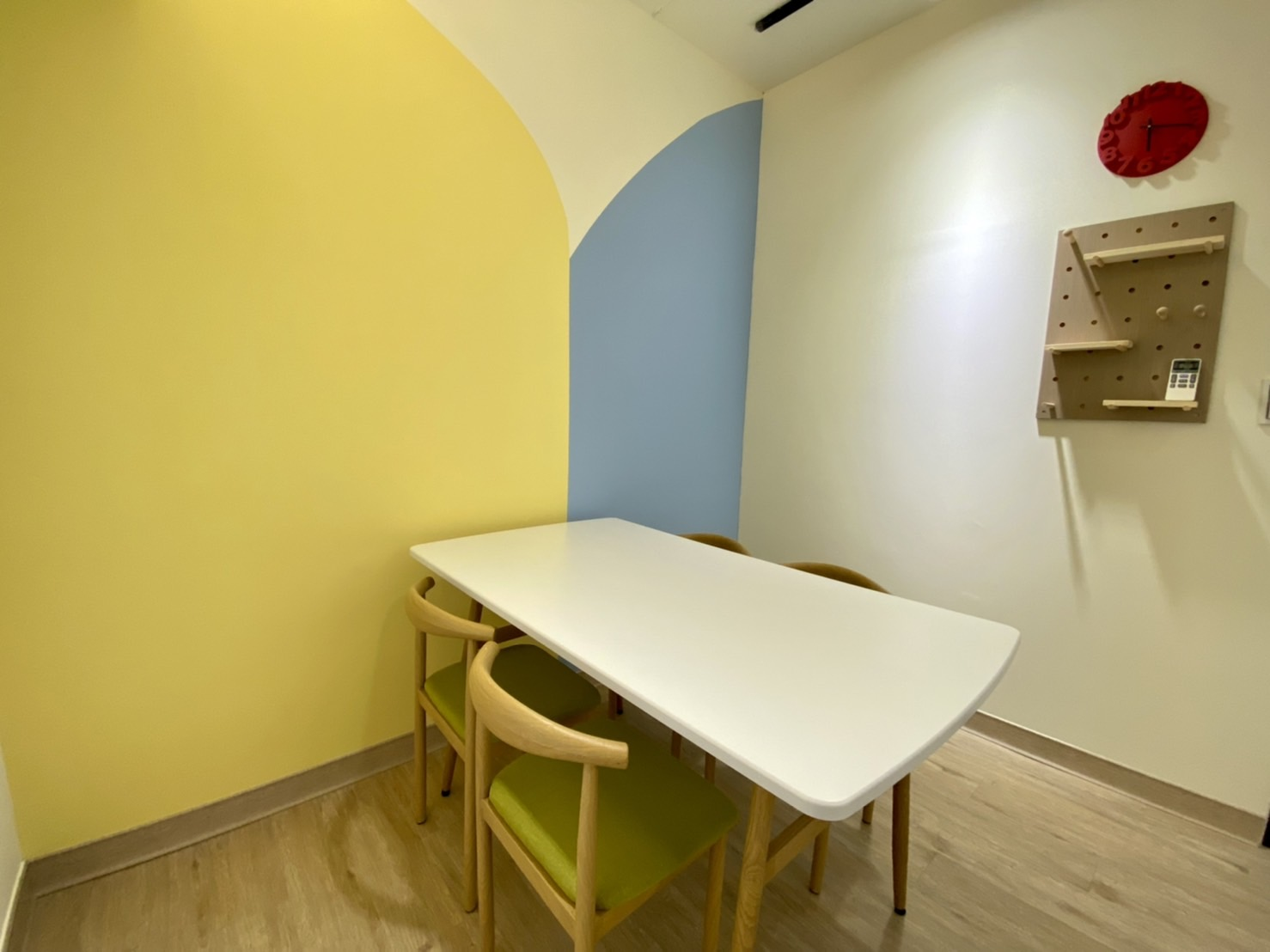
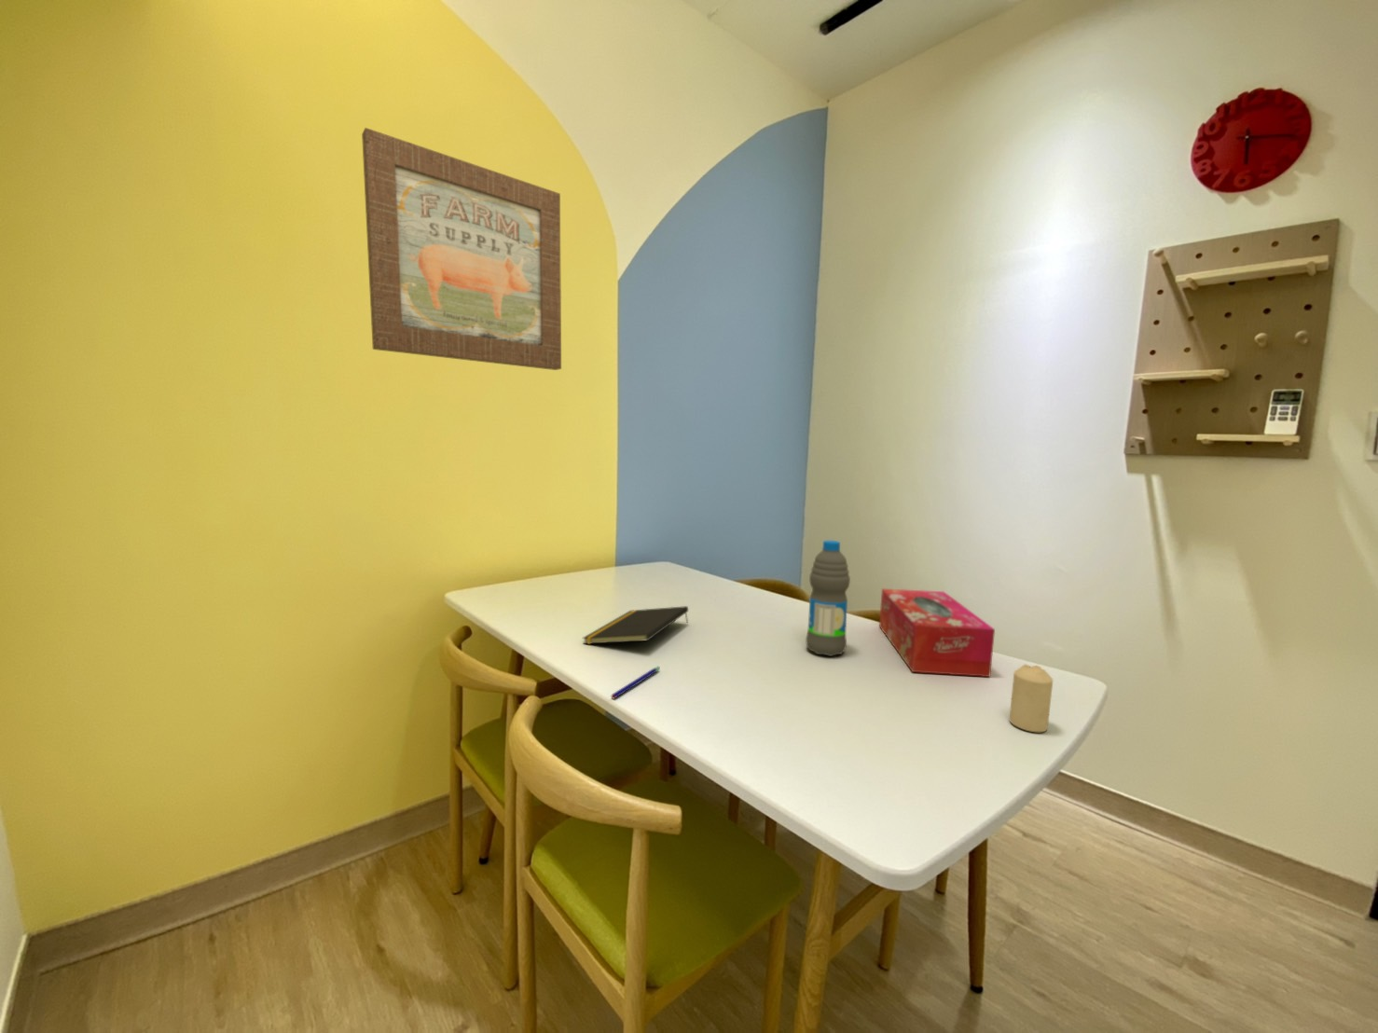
+ tissue box [878,587,996,678]
+ candle [1009,664,1054,732]
+ pen [611,665,661,700]
+ notepad [582,605,689,646]
+ water bottle [805,539,852,658]
+ wall art [361,127,562,371]
